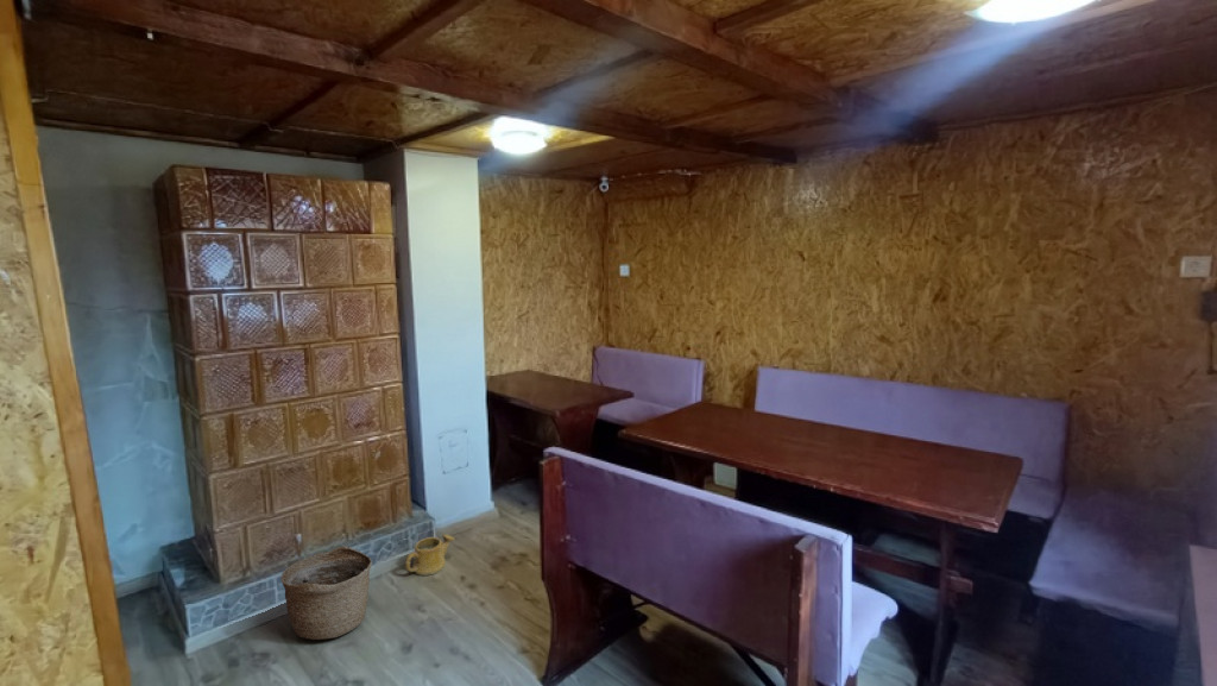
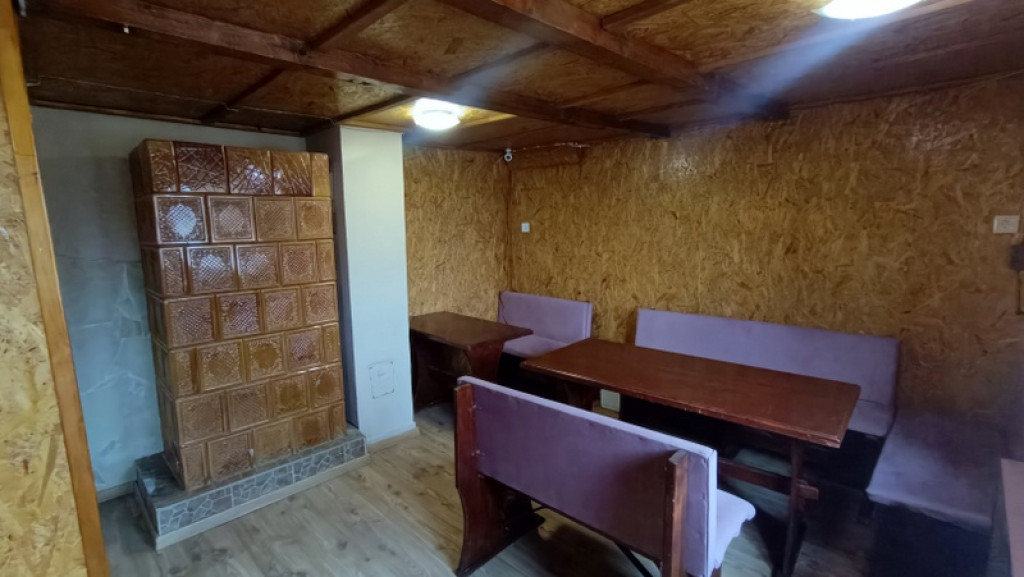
- watering can [404,533,455,577]
- basket [280,545,373,641]
